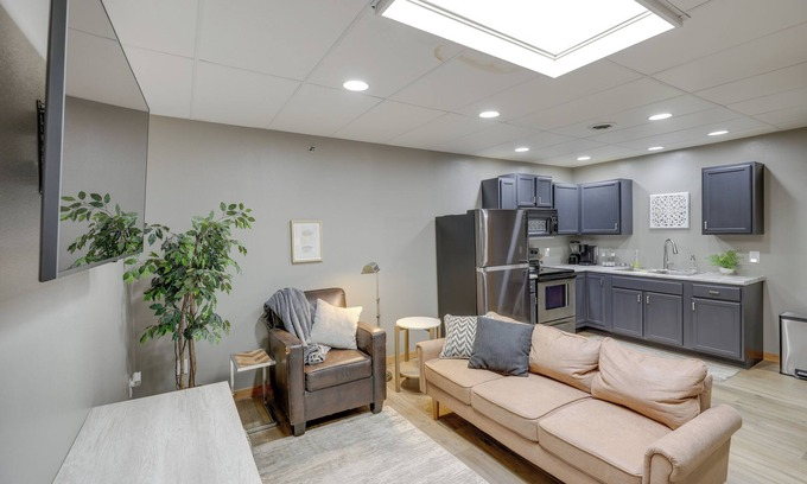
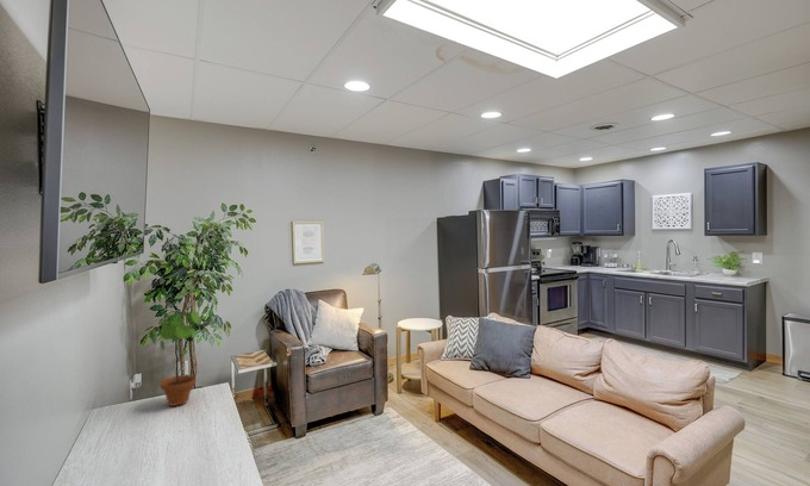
+ potted plant [151,310,201,407]
